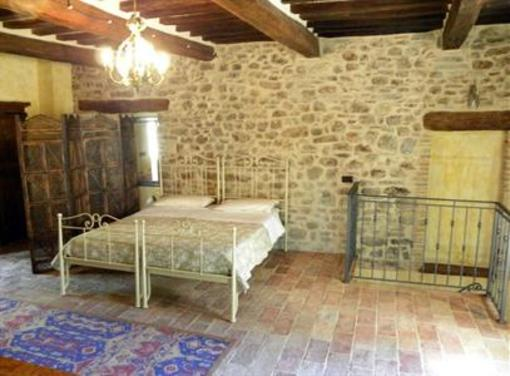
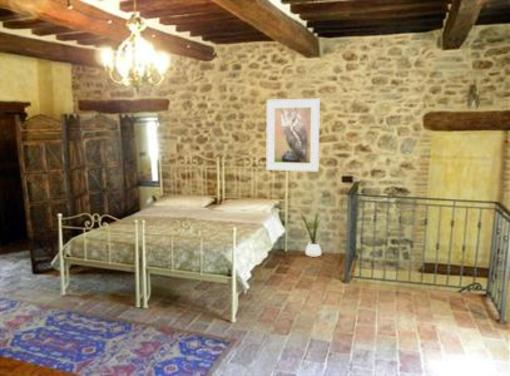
+ house plant [299,207,327,258]
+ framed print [266,98,321,173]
